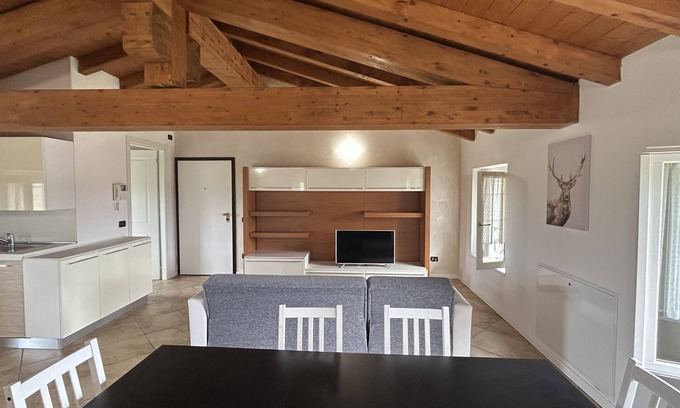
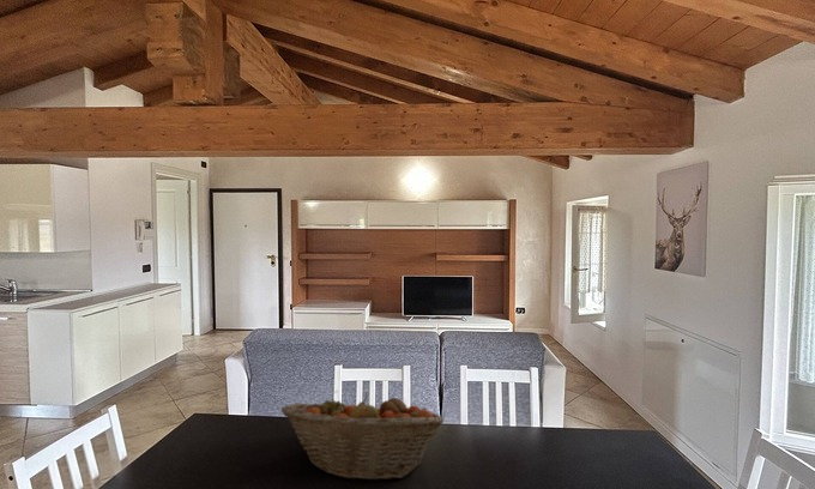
+ fruit basket [280,392,445,482]
